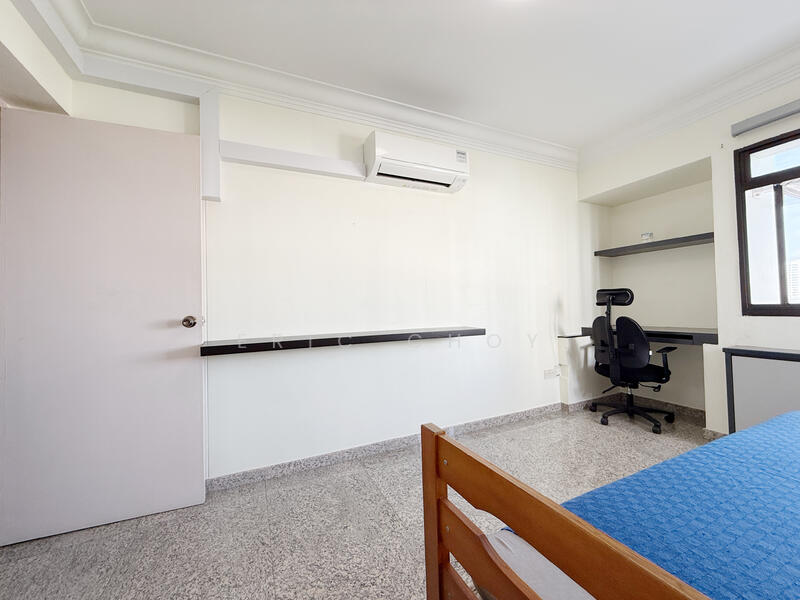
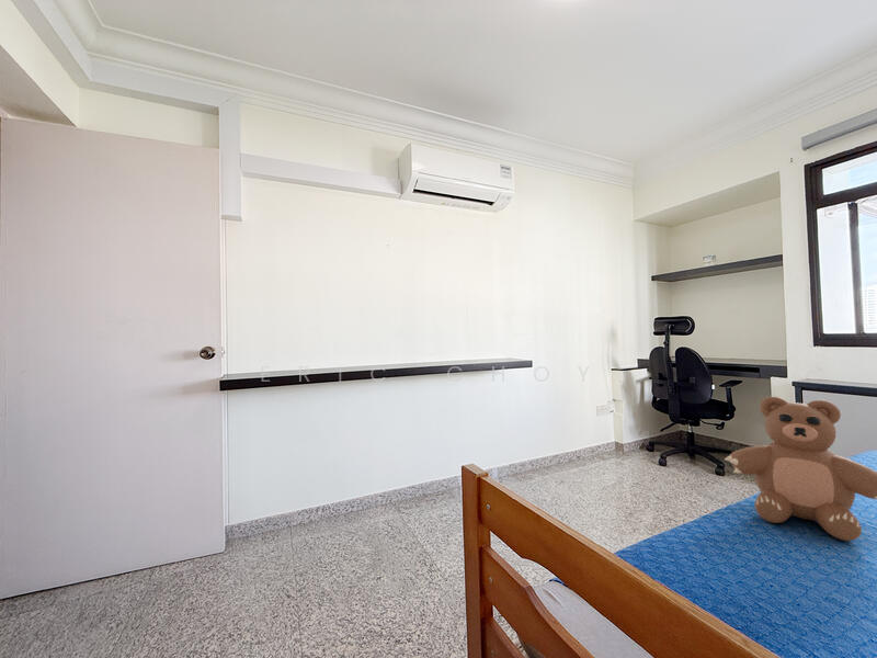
+ teddy bear [724,396,877,542]
